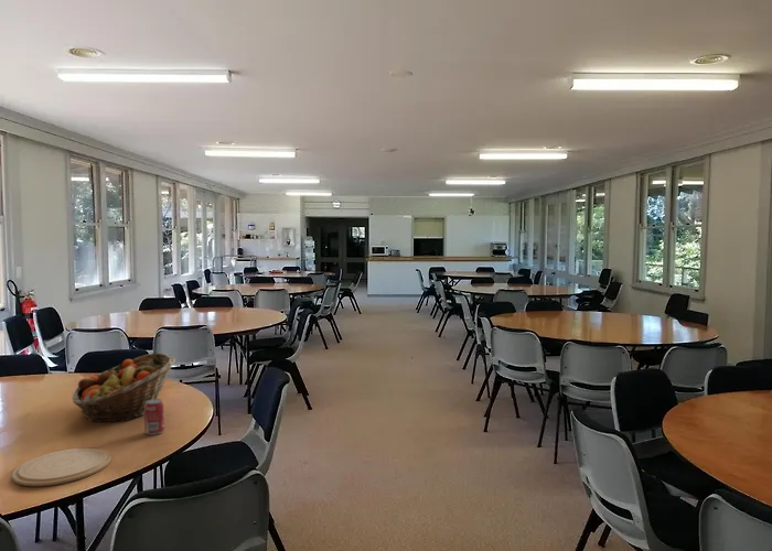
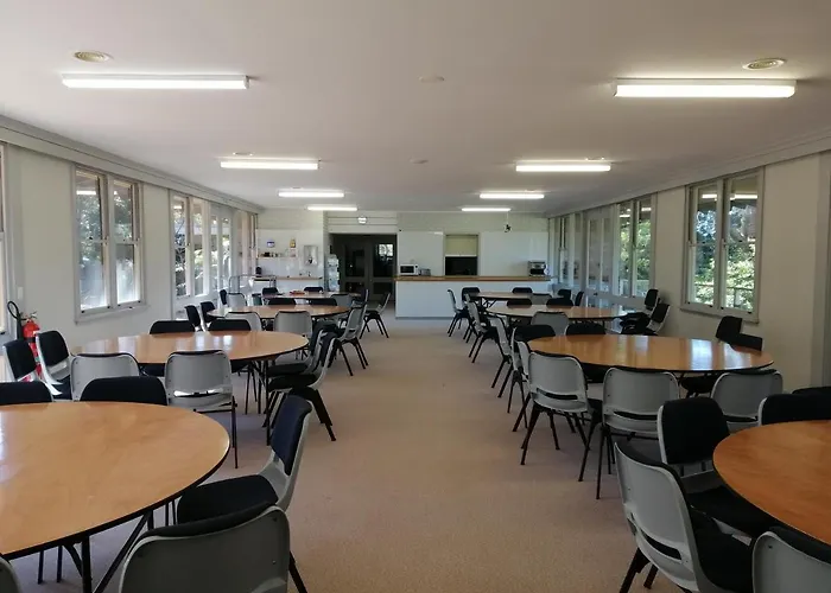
- fruit basket [72,352,176,423]
- plate [10,447,112,487]
- beverage can [143,398,165,436]
